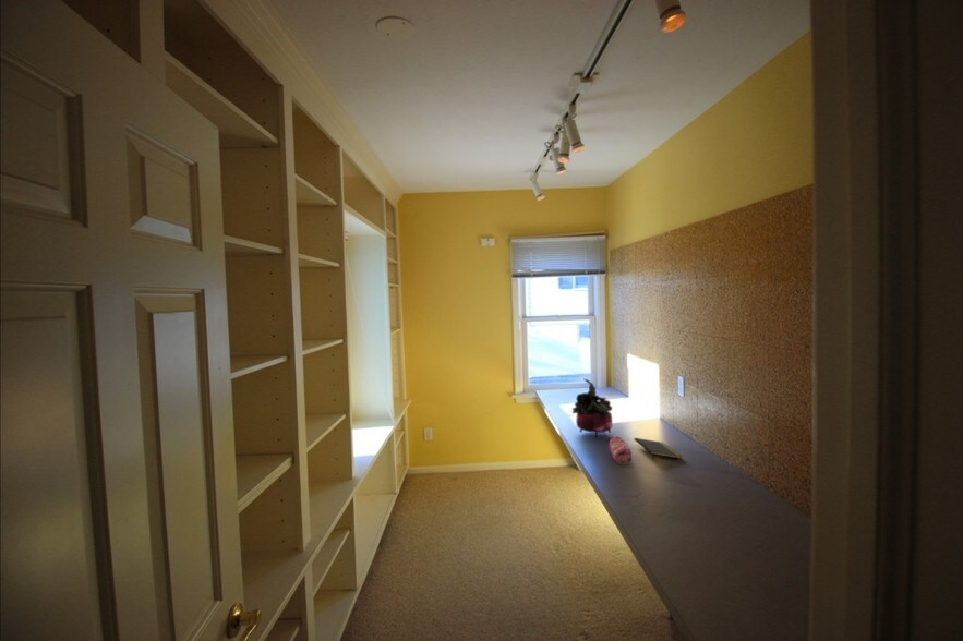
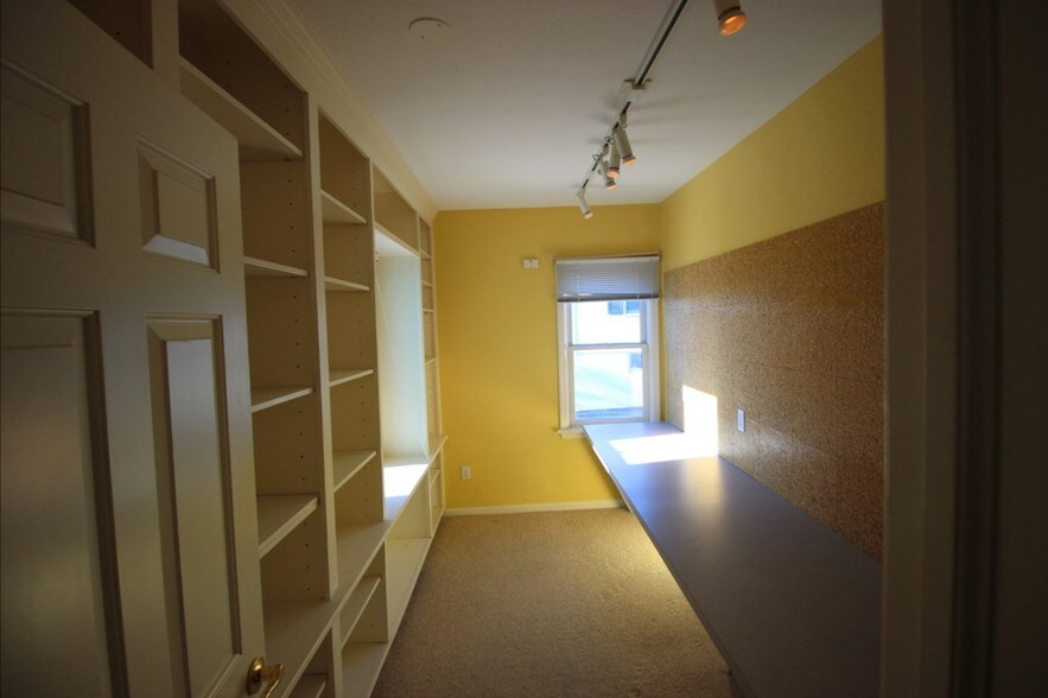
- notepad [634,437,683,461]
- pencil case [609,436,633,465]
- potted plant [571,378,614,438]
